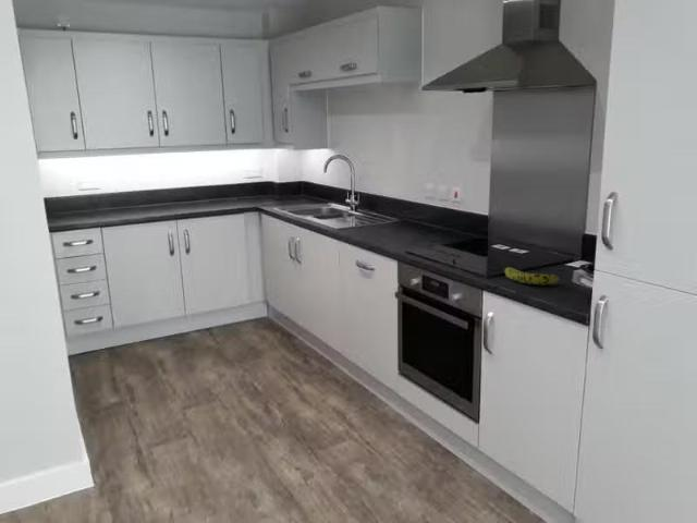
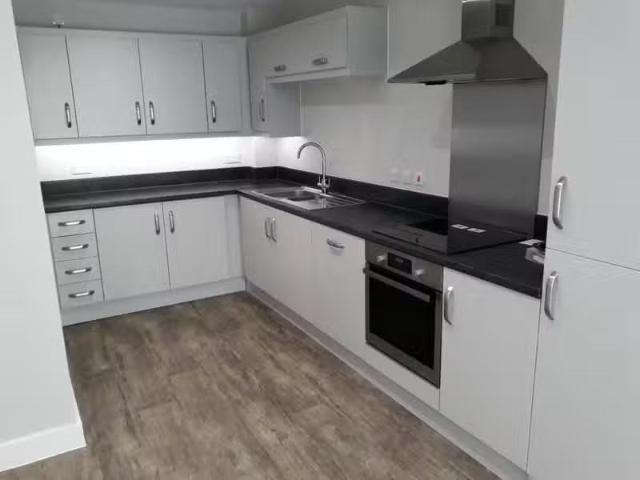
- fruit [504,266,560,285]
